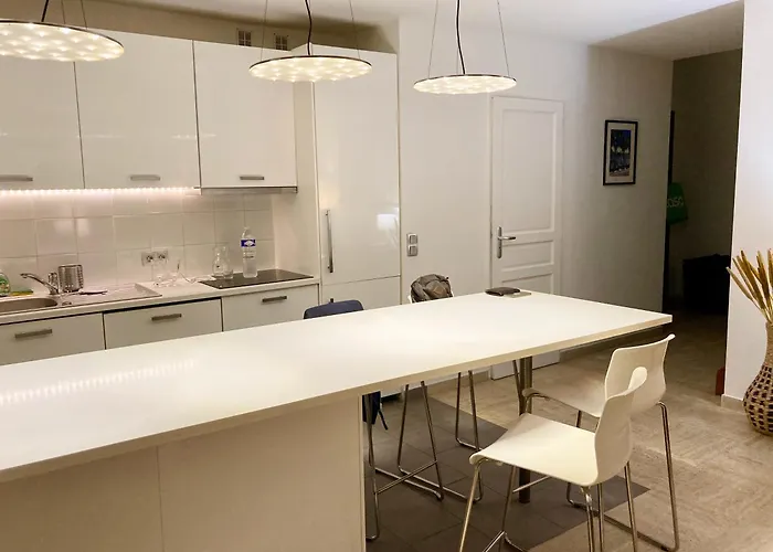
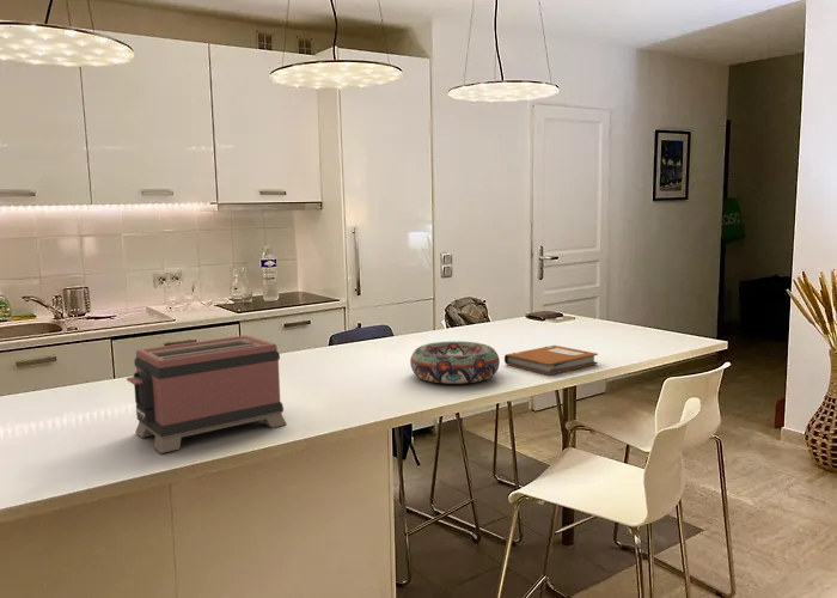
+ decorative bowl [409,340,501,385]
+ notebook [503,344,599,376]
+ toaster [126,334,288,454]
